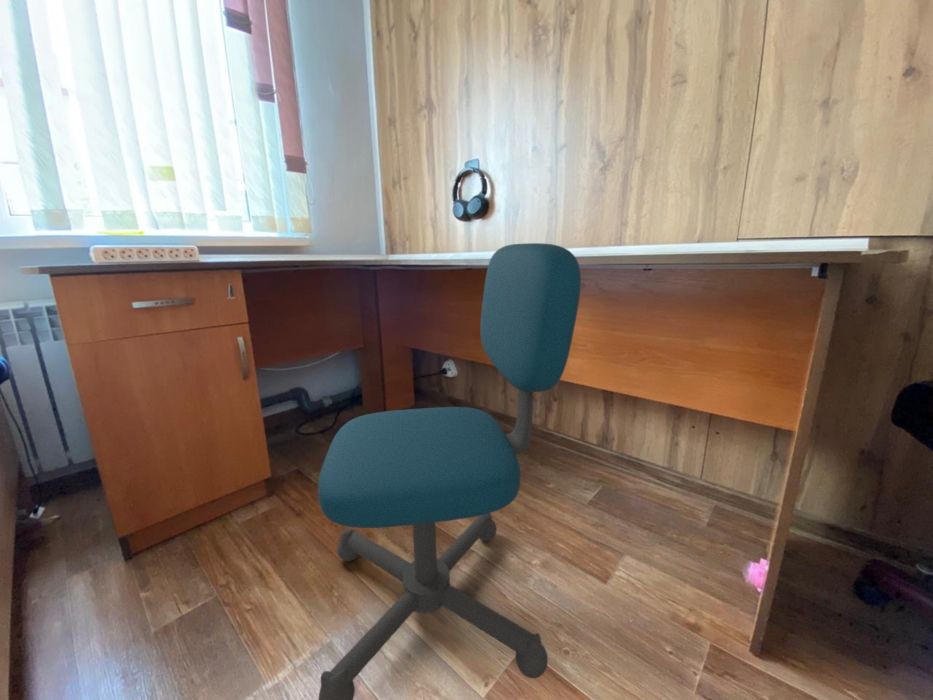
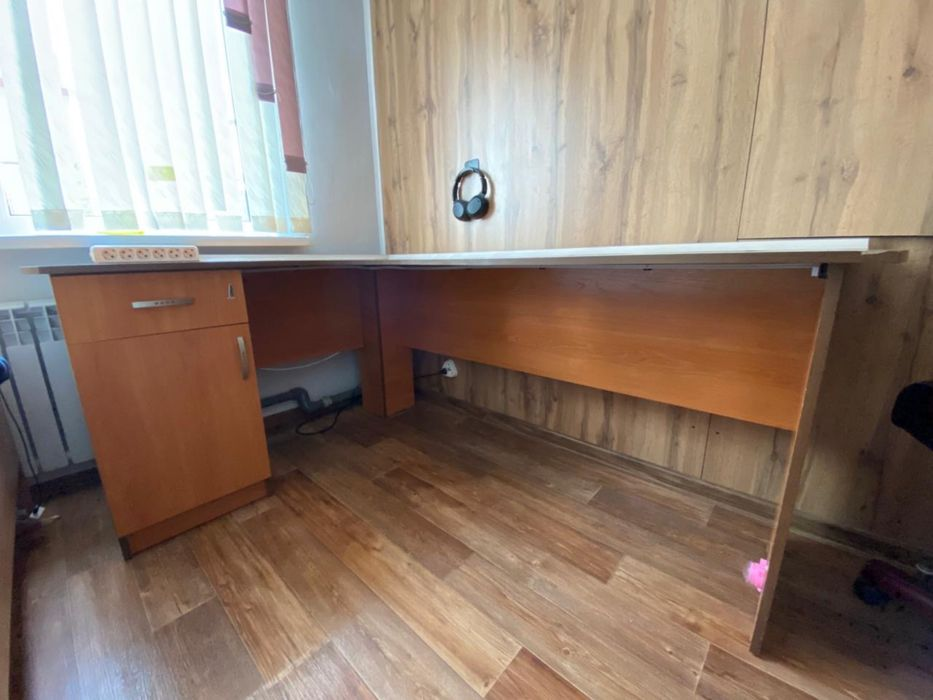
- office chair [317,242,582,700]
